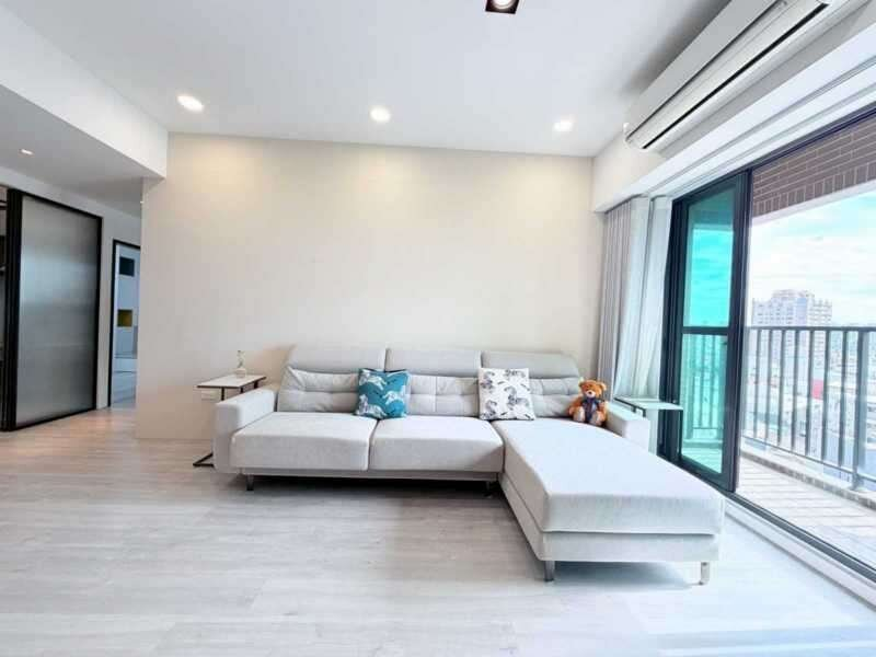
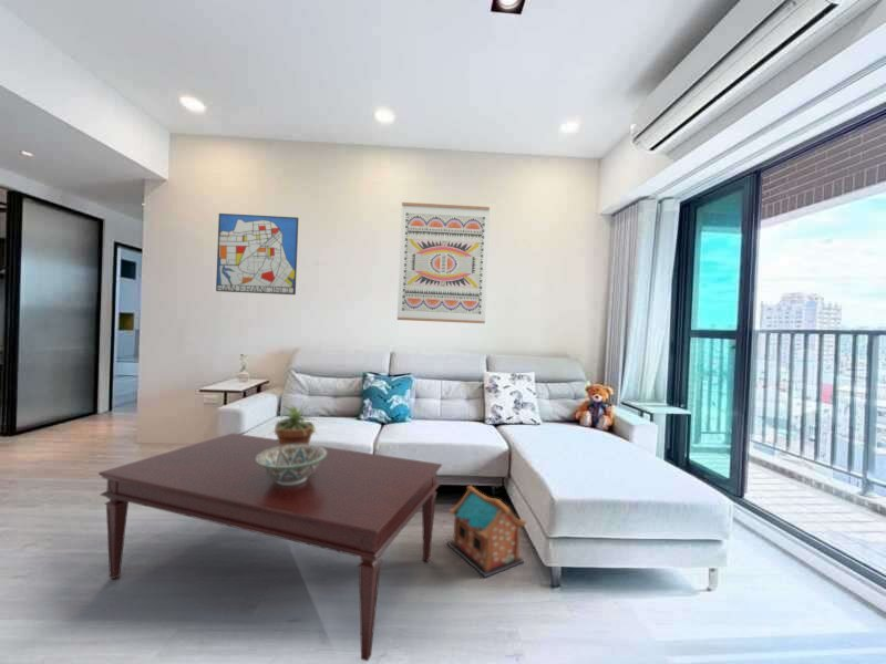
+ potted plant [268,400,319,446]
+ decorative bowl [256,444,327,486]
+ wall art [396,201,491,324]
+ wall art [215,212,299,295]
+ toy house [446,485,528,579]
+ coffee table [97,432,443,663]
